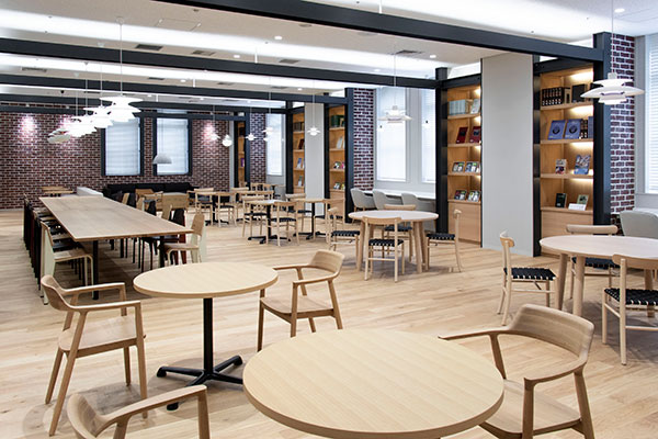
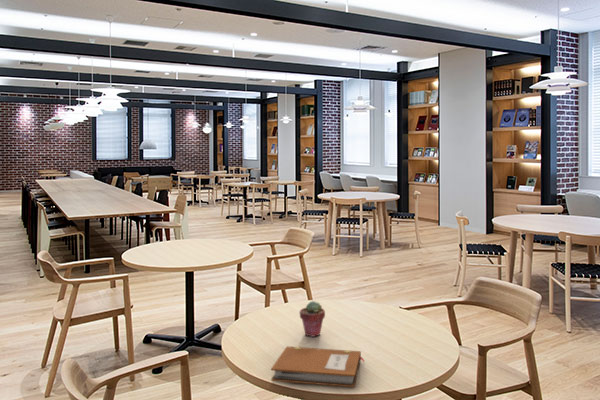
+ potted succulent [299,300,326,338]
+ notebook [270,345,365,388]
